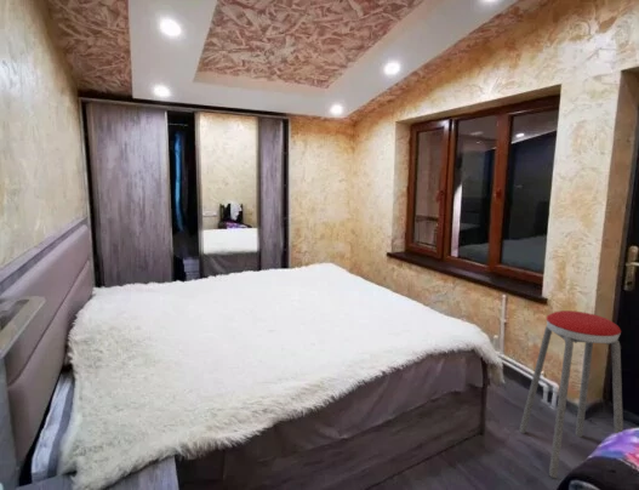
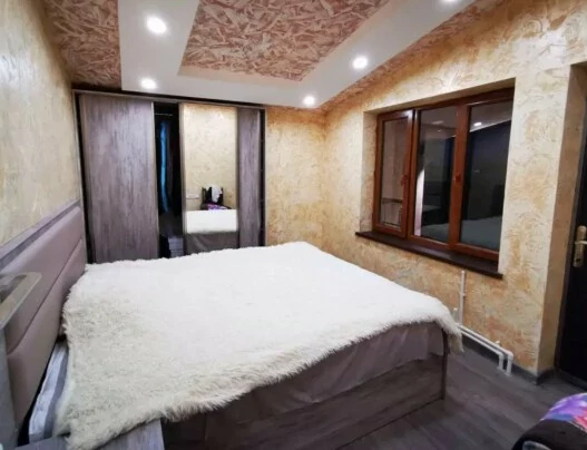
- music stool [518,309,624,479]
